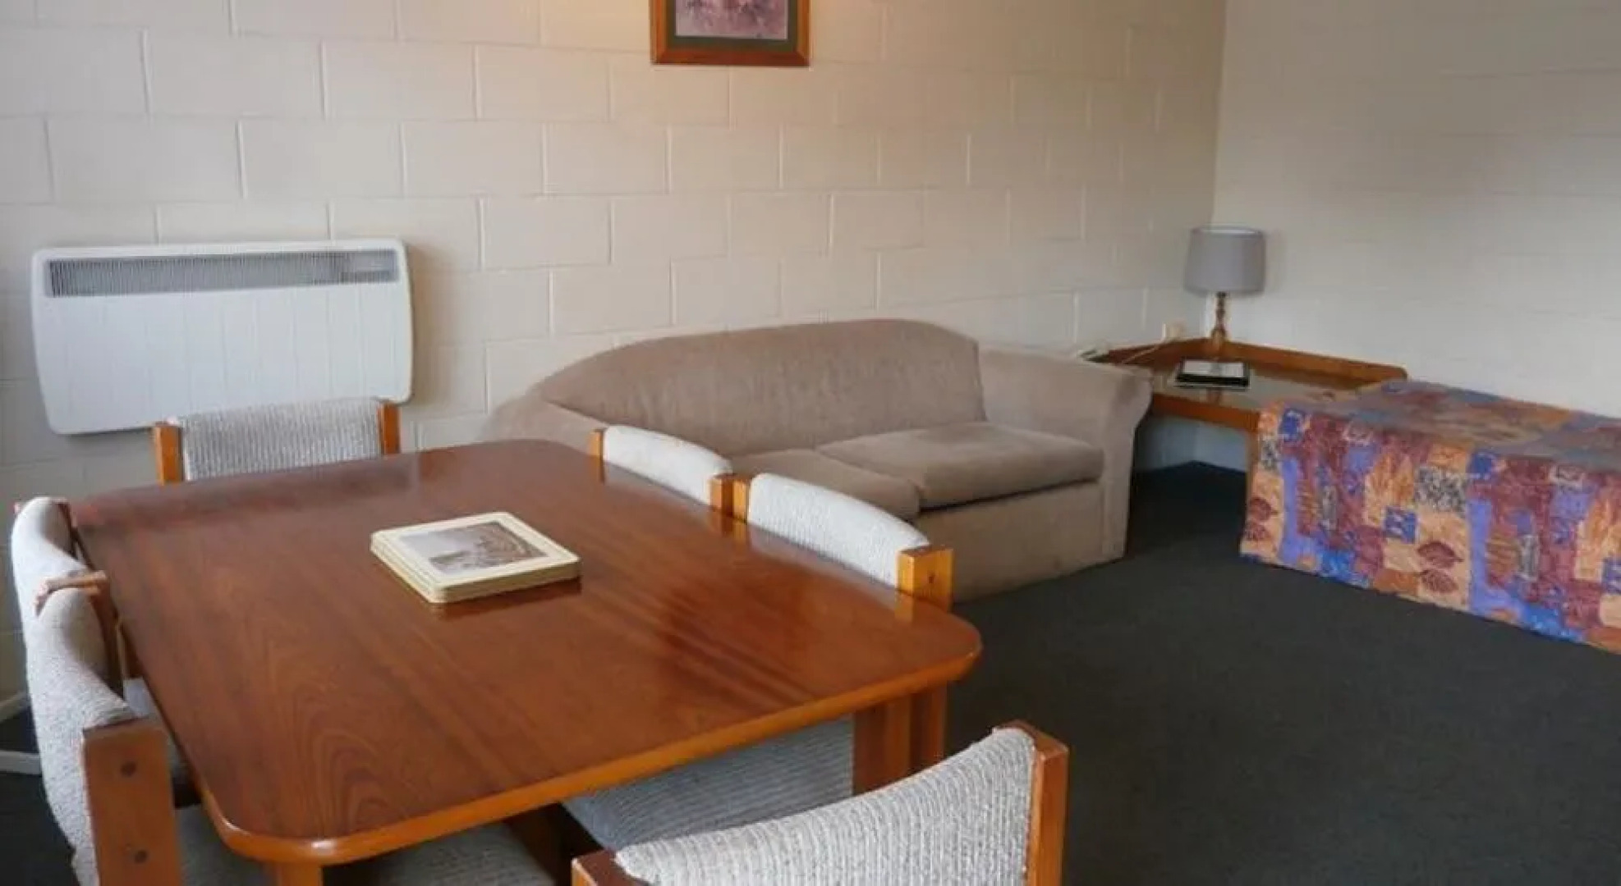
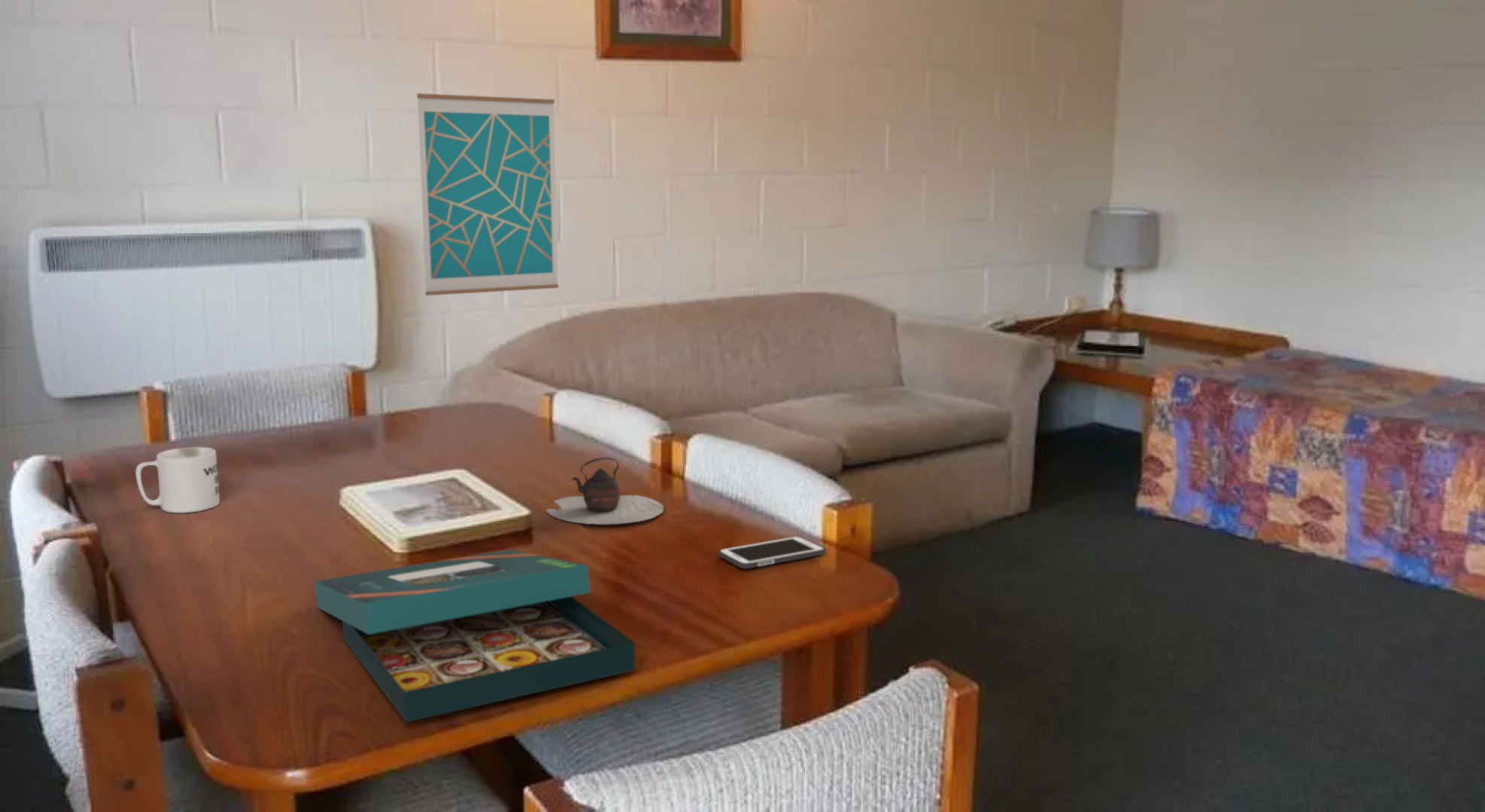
+ teapot [545,456,664,525]
+ wall art [416,92,559,296]
+ cell phone [718,535,827,570]
+ board game [313,549,636,723]
+ mug [135,446,220,514]
